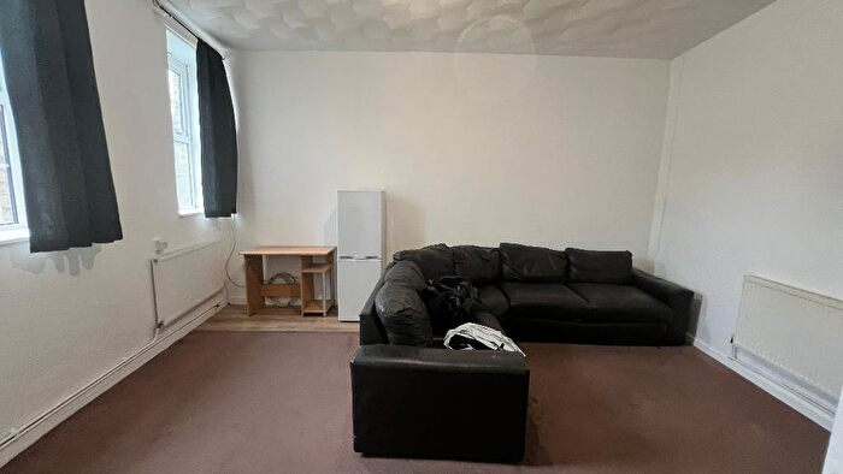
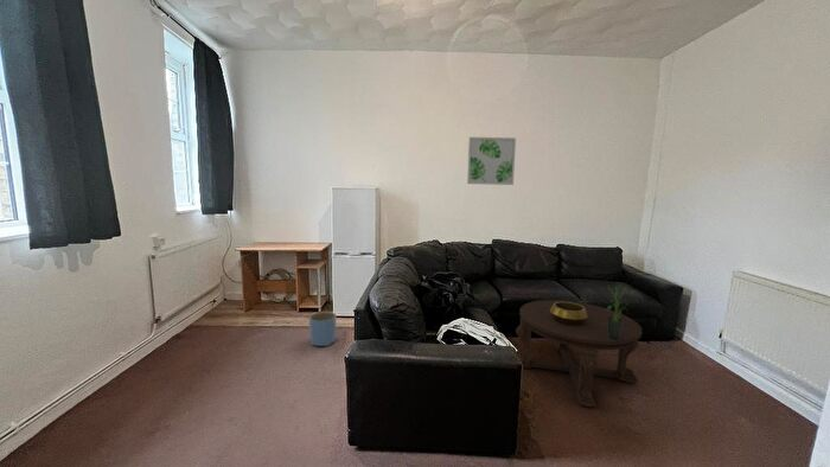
+ wall art [466,136,517,186]
+ planter [308,311,337,347]
+ potted plant [606,282,632,339]
+ coffee table [515,299,644,408]
+ decorative bowl [550,302,588,326]
